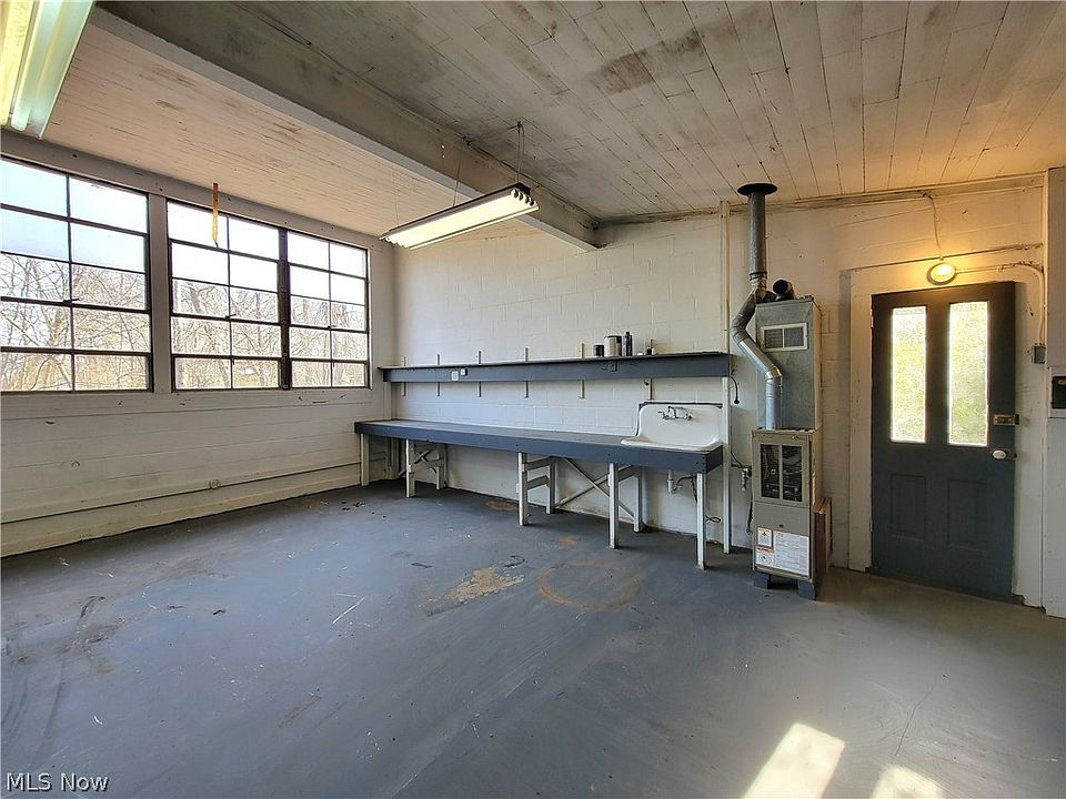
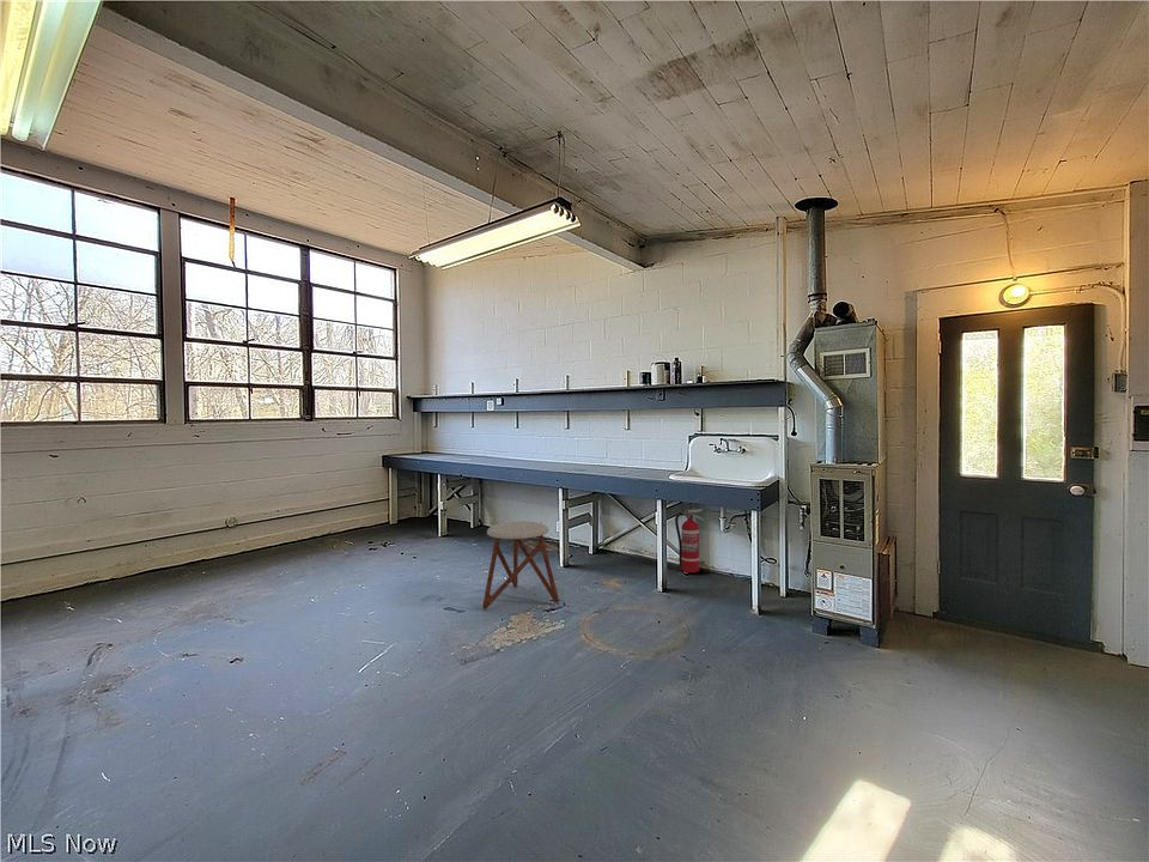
+ stool [481,520,560,611]
+ fire extinguisher [674,508,705,573]
